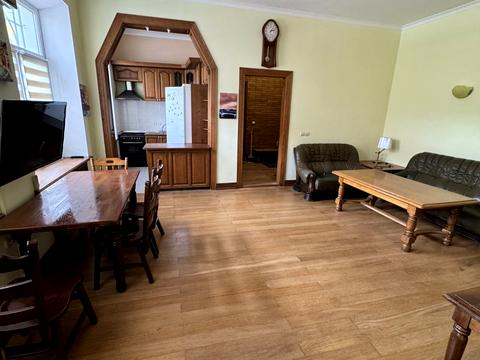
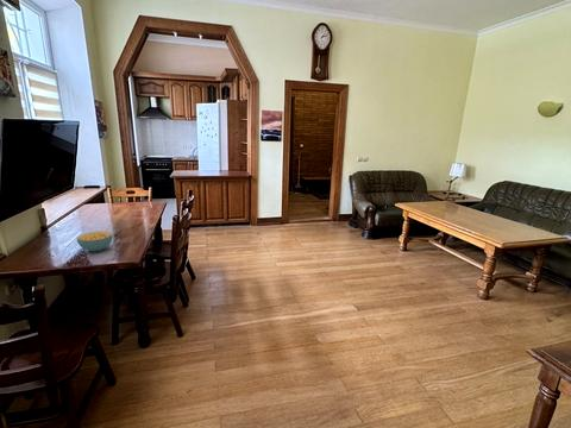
+ cereal bowl [76,229,113,253]
